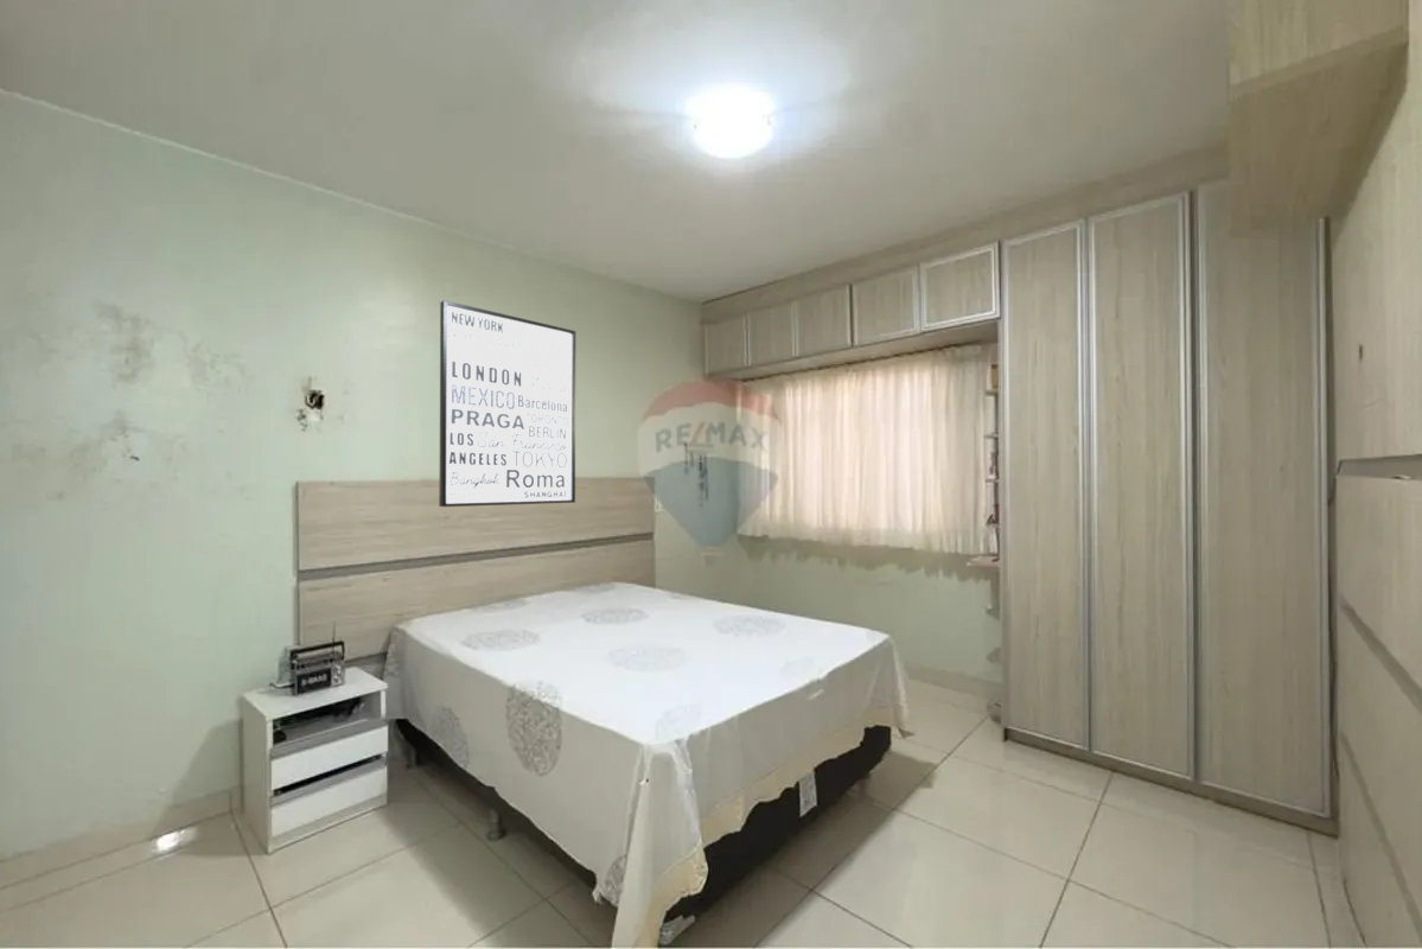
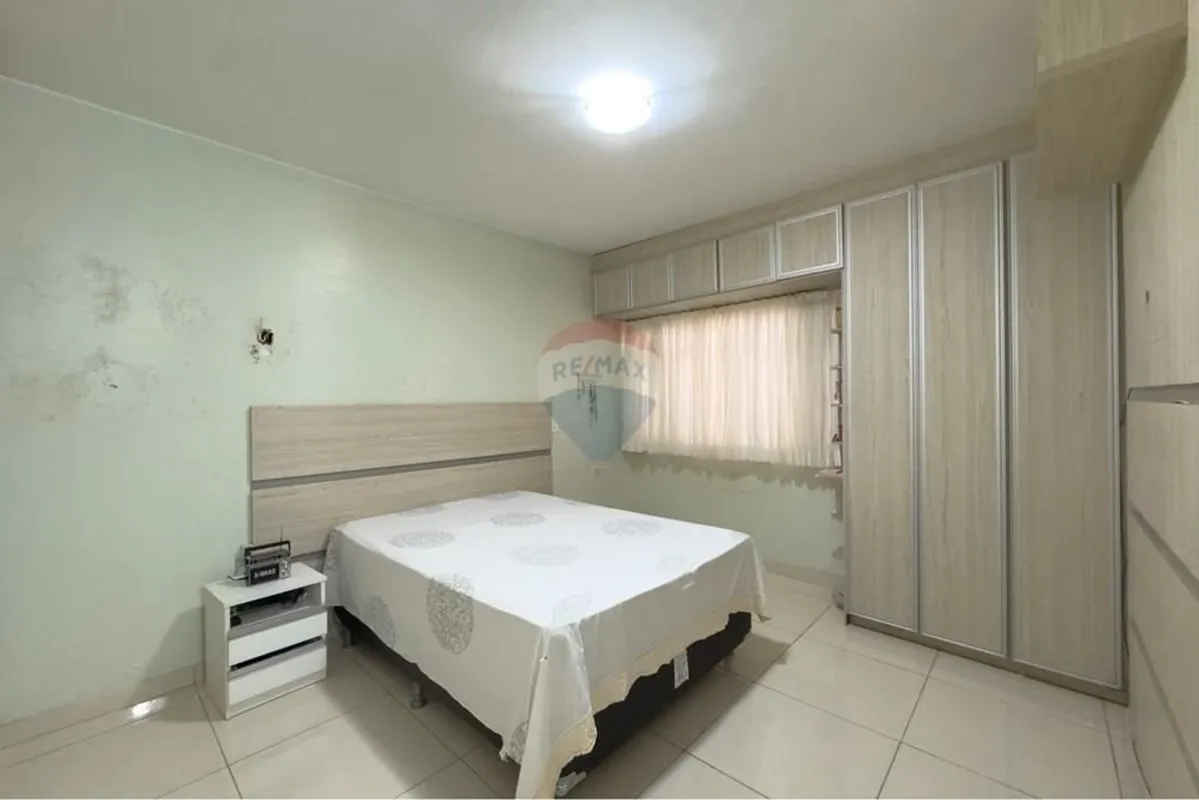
- wall art [438,299,576,508]
